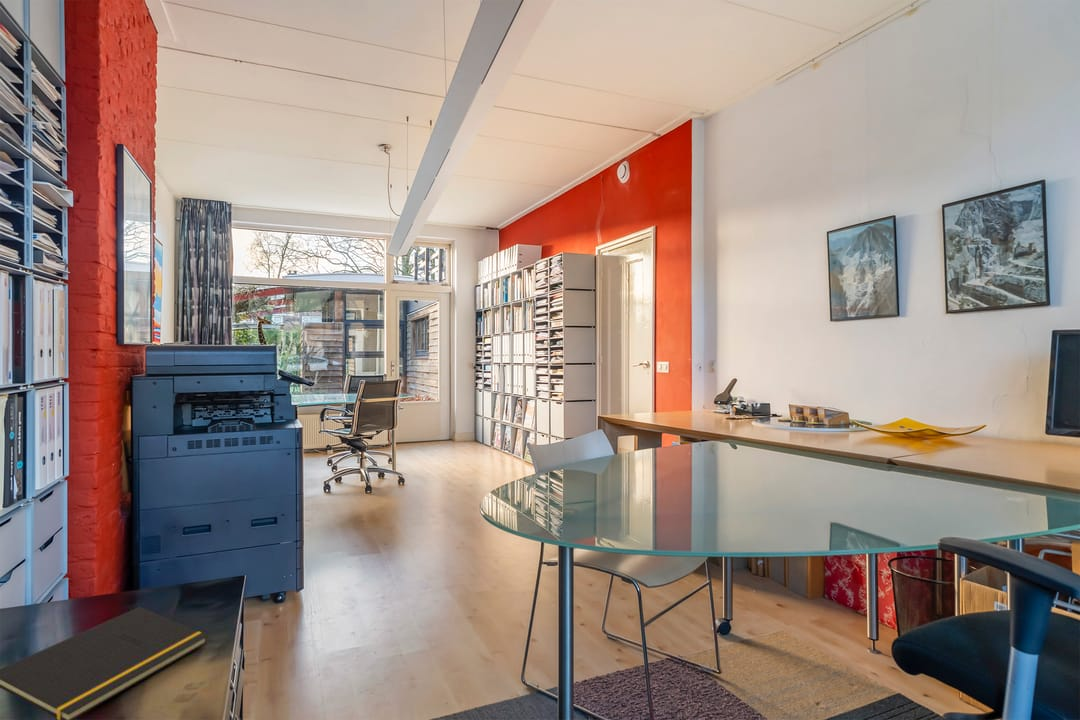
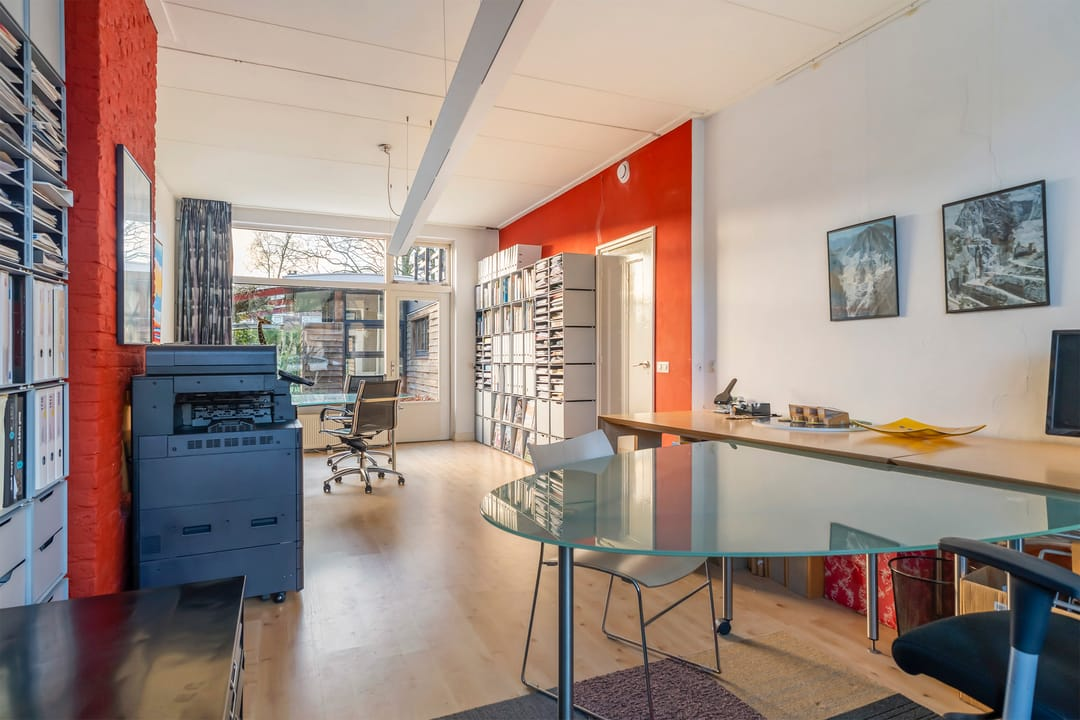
- notepad [0,606,208,720]
